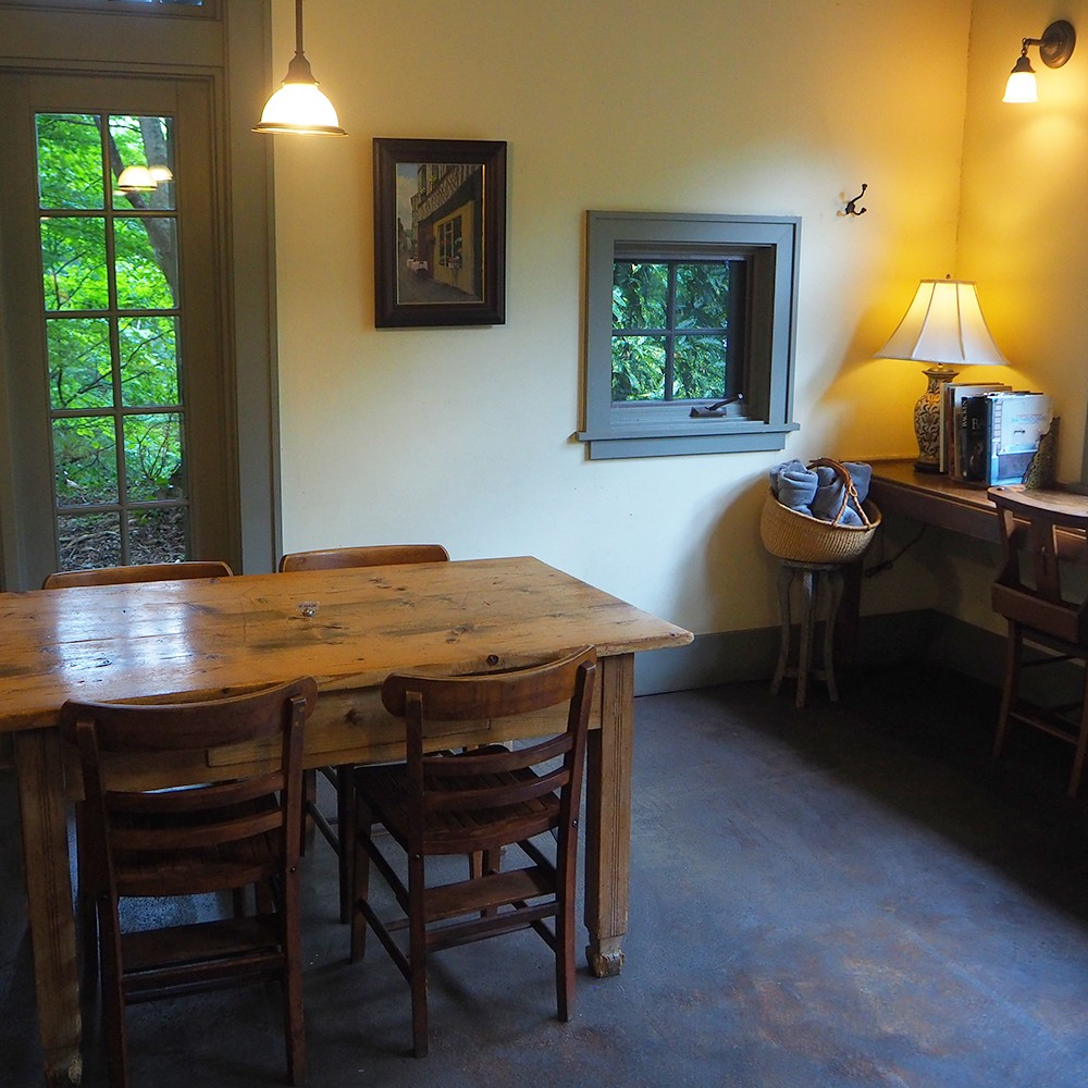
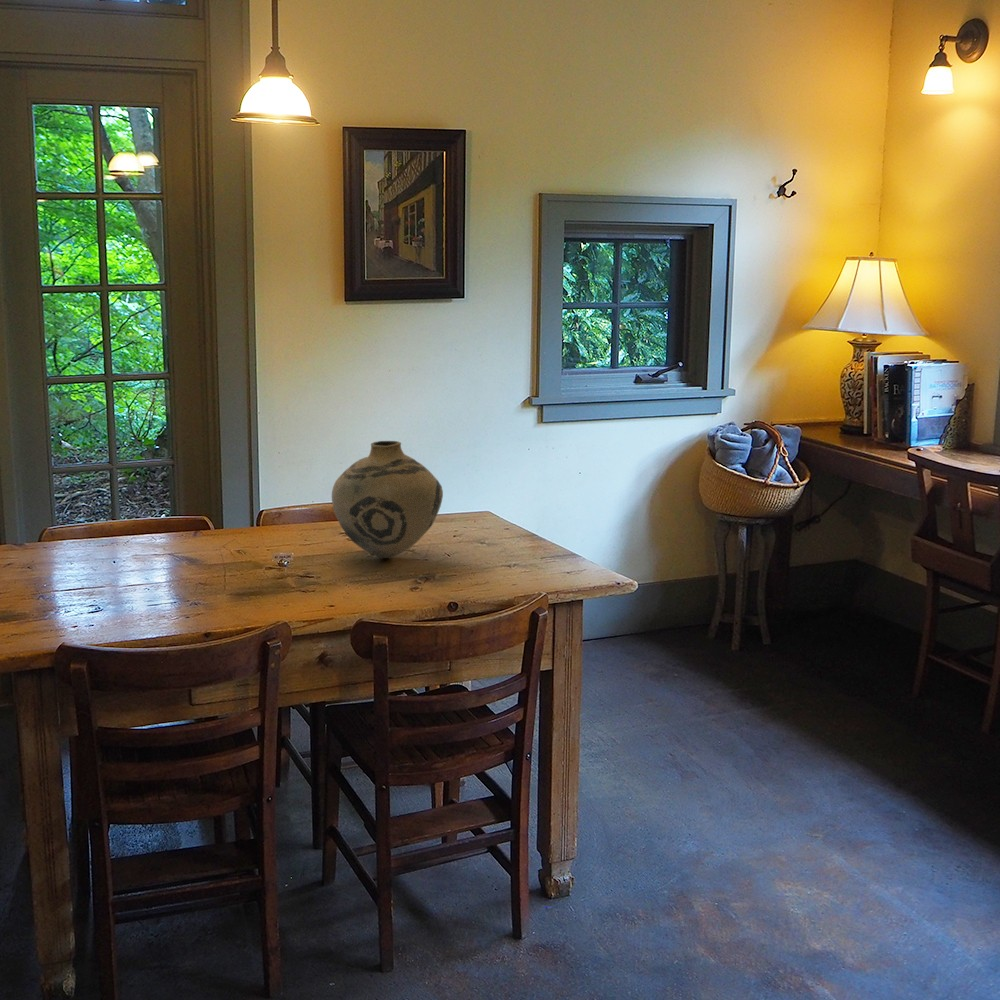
+ vase [331,440,444,559]
